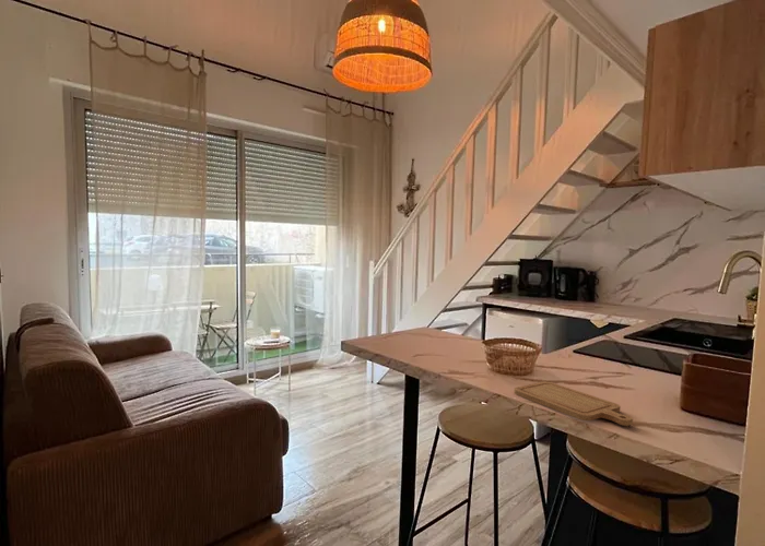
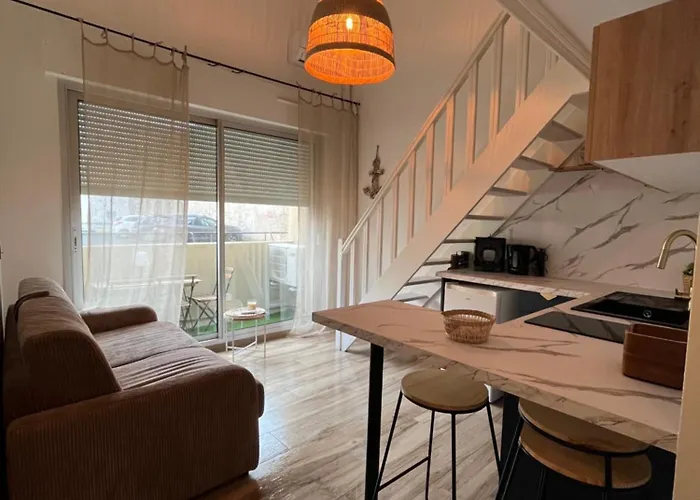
- chopping board [513,381,634,427]
